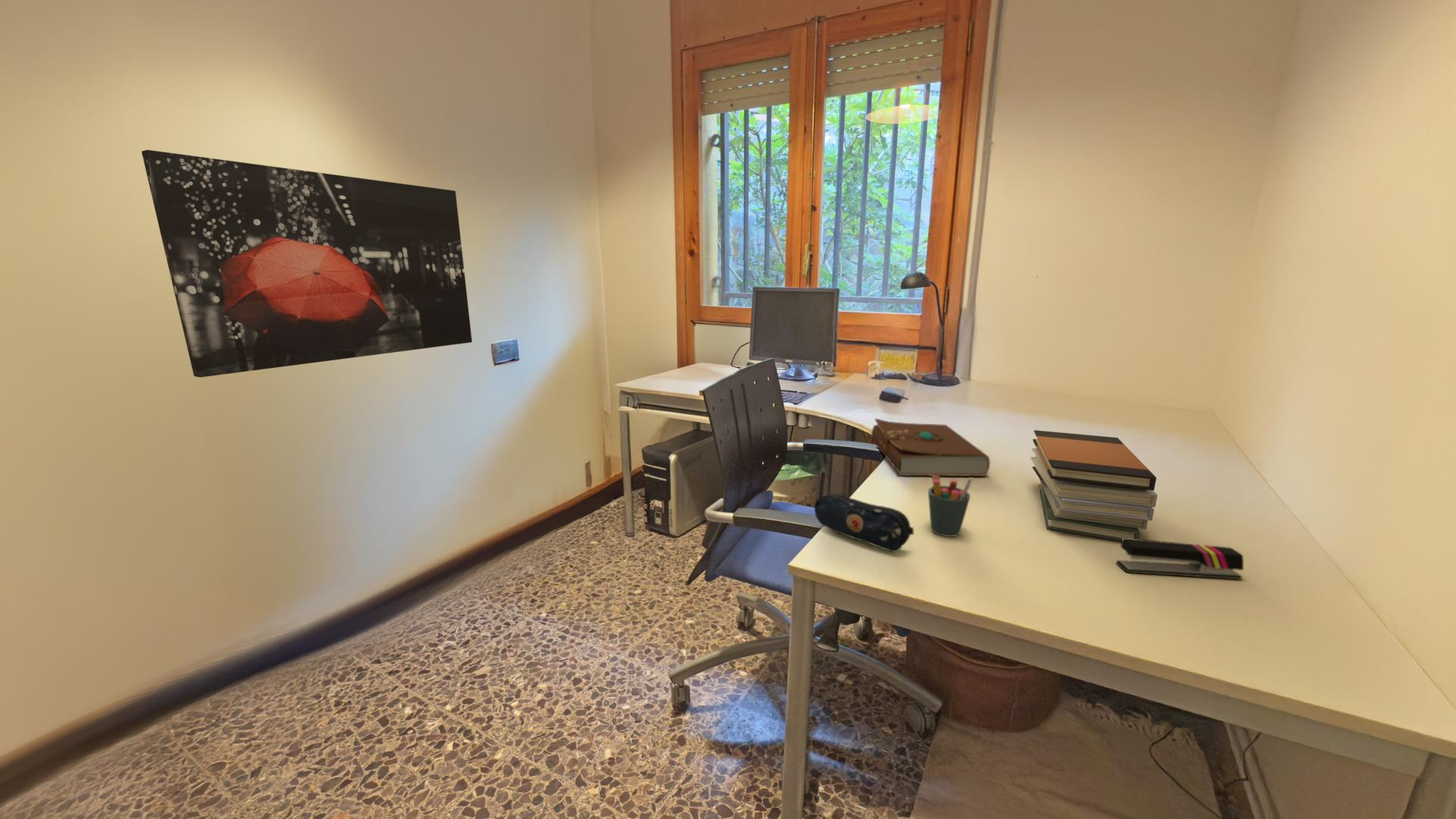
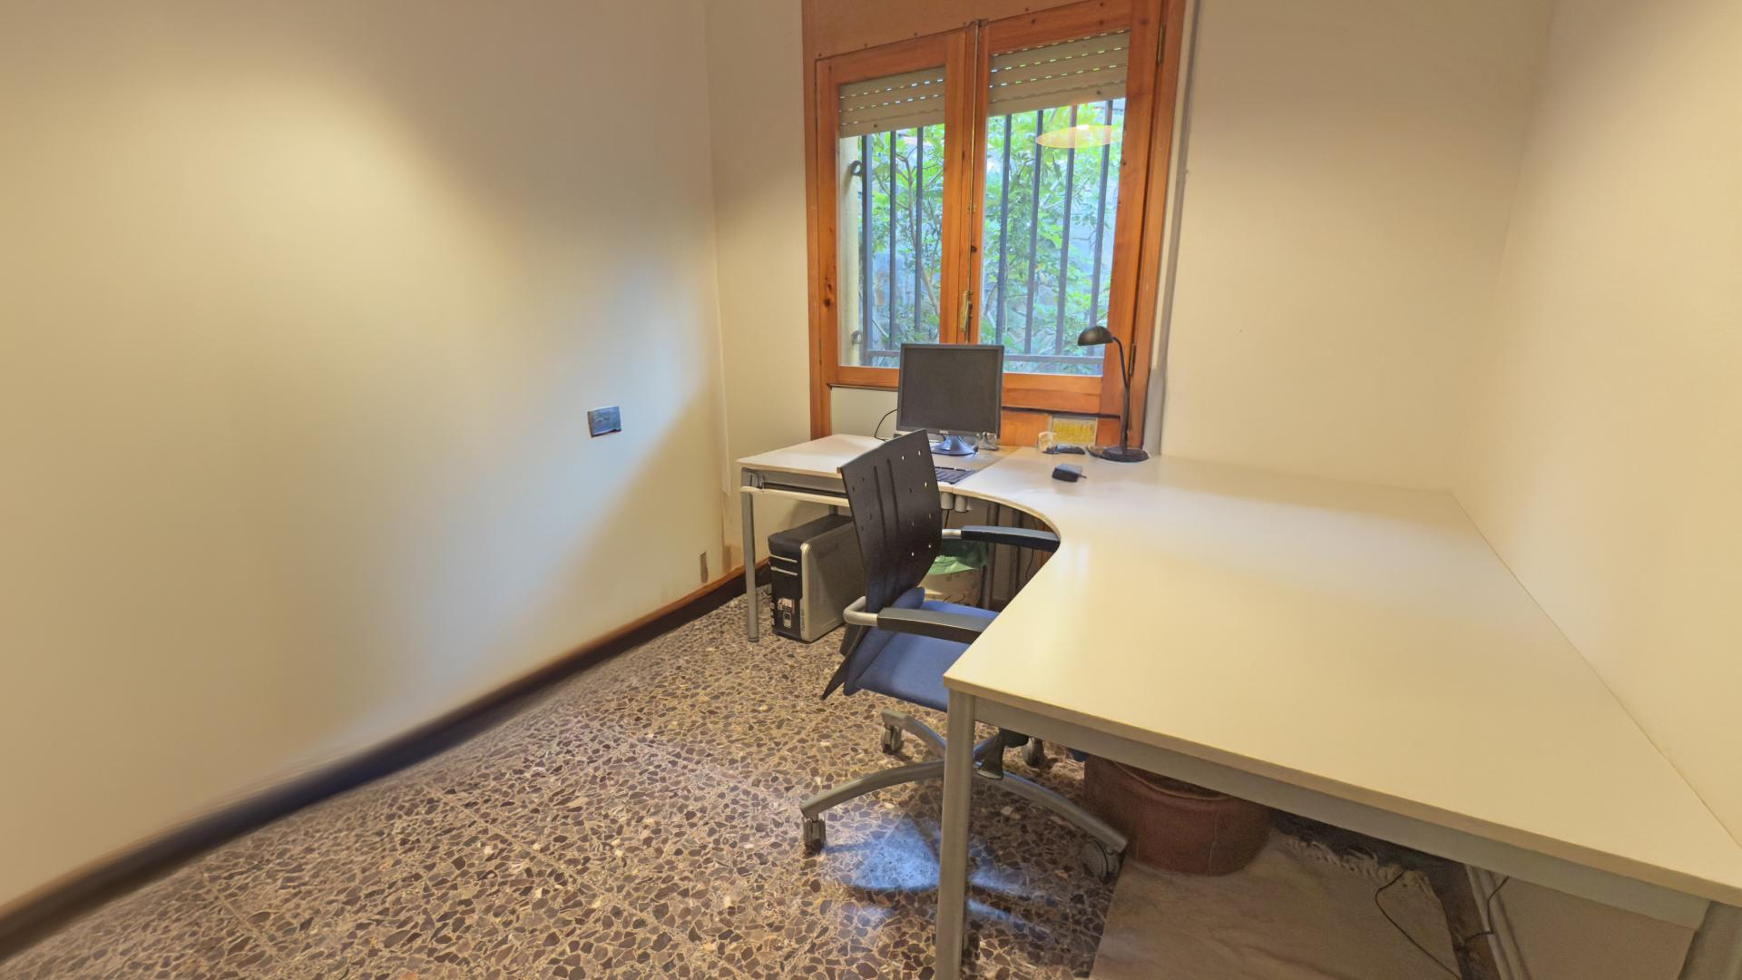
- wall art [141,149,472,378]
- book [871,418,991,477]
- stapler [1116,538,1244,580]
- book stack [1030,429,1158,541]
- pen holder [927,475,974,538]
- pencil case [814,493,915,553]
